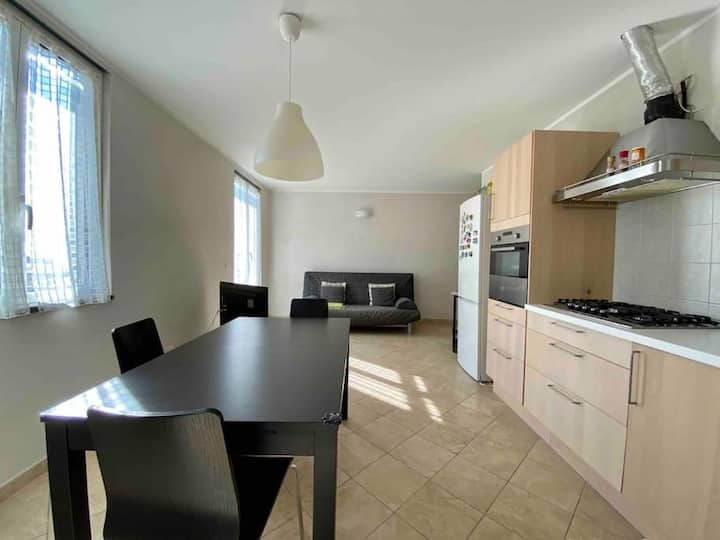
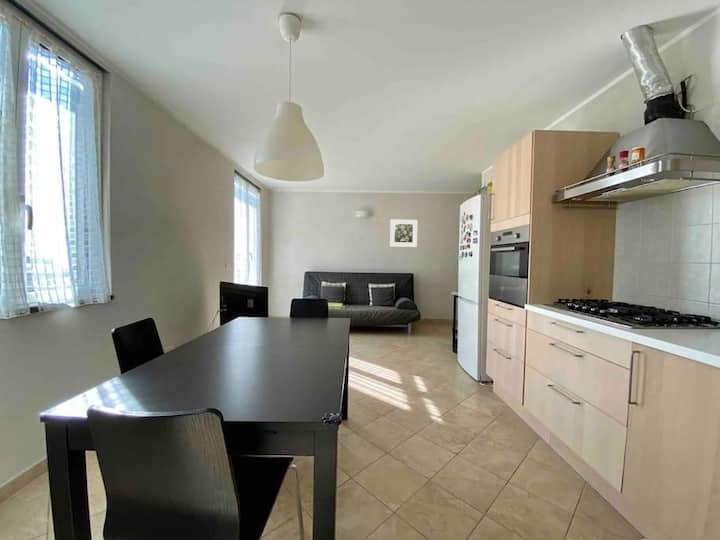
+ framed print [389,219,418,248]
